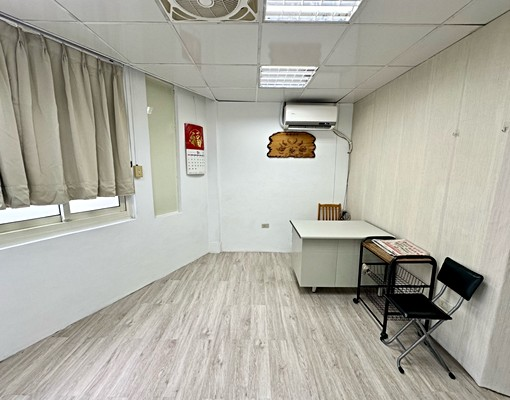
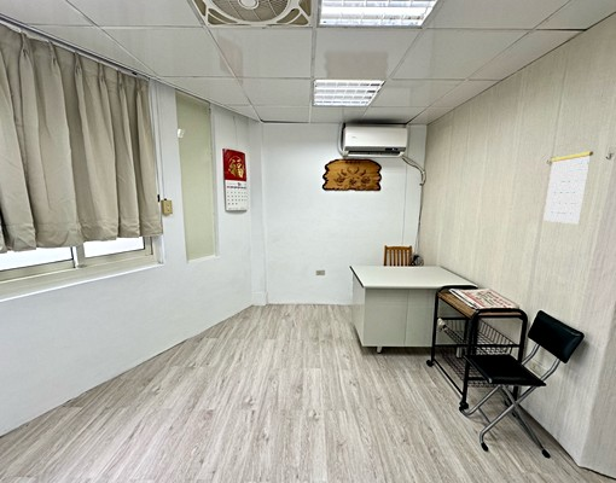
+ calendar [542,139,594,226]
